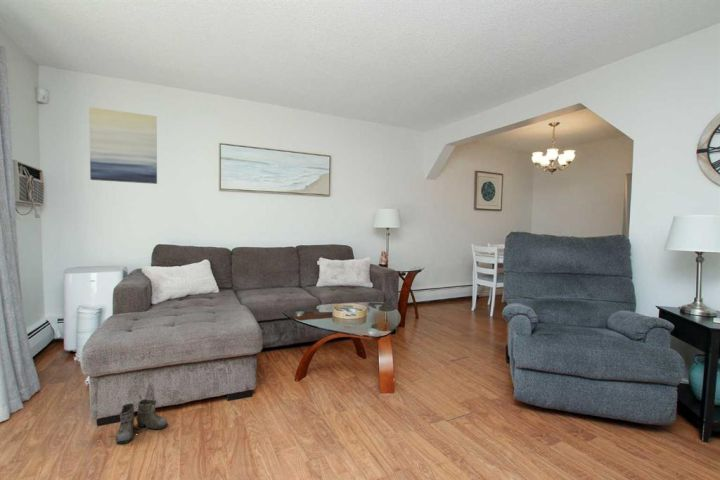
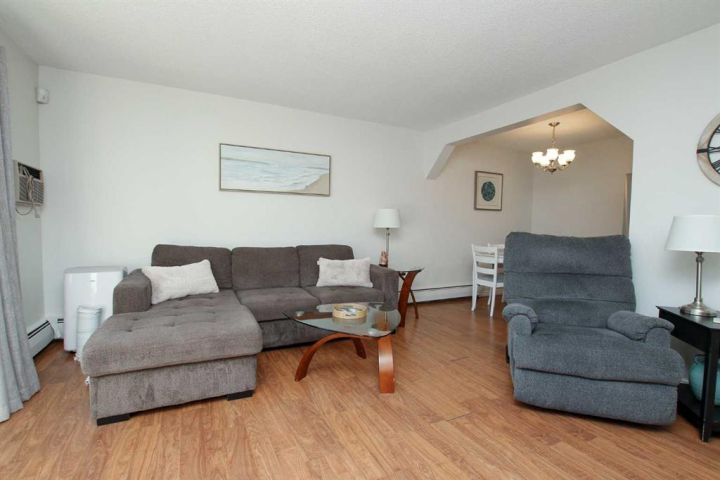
- boots [108,398,168,445]
- wall art [88,106,158,185]
